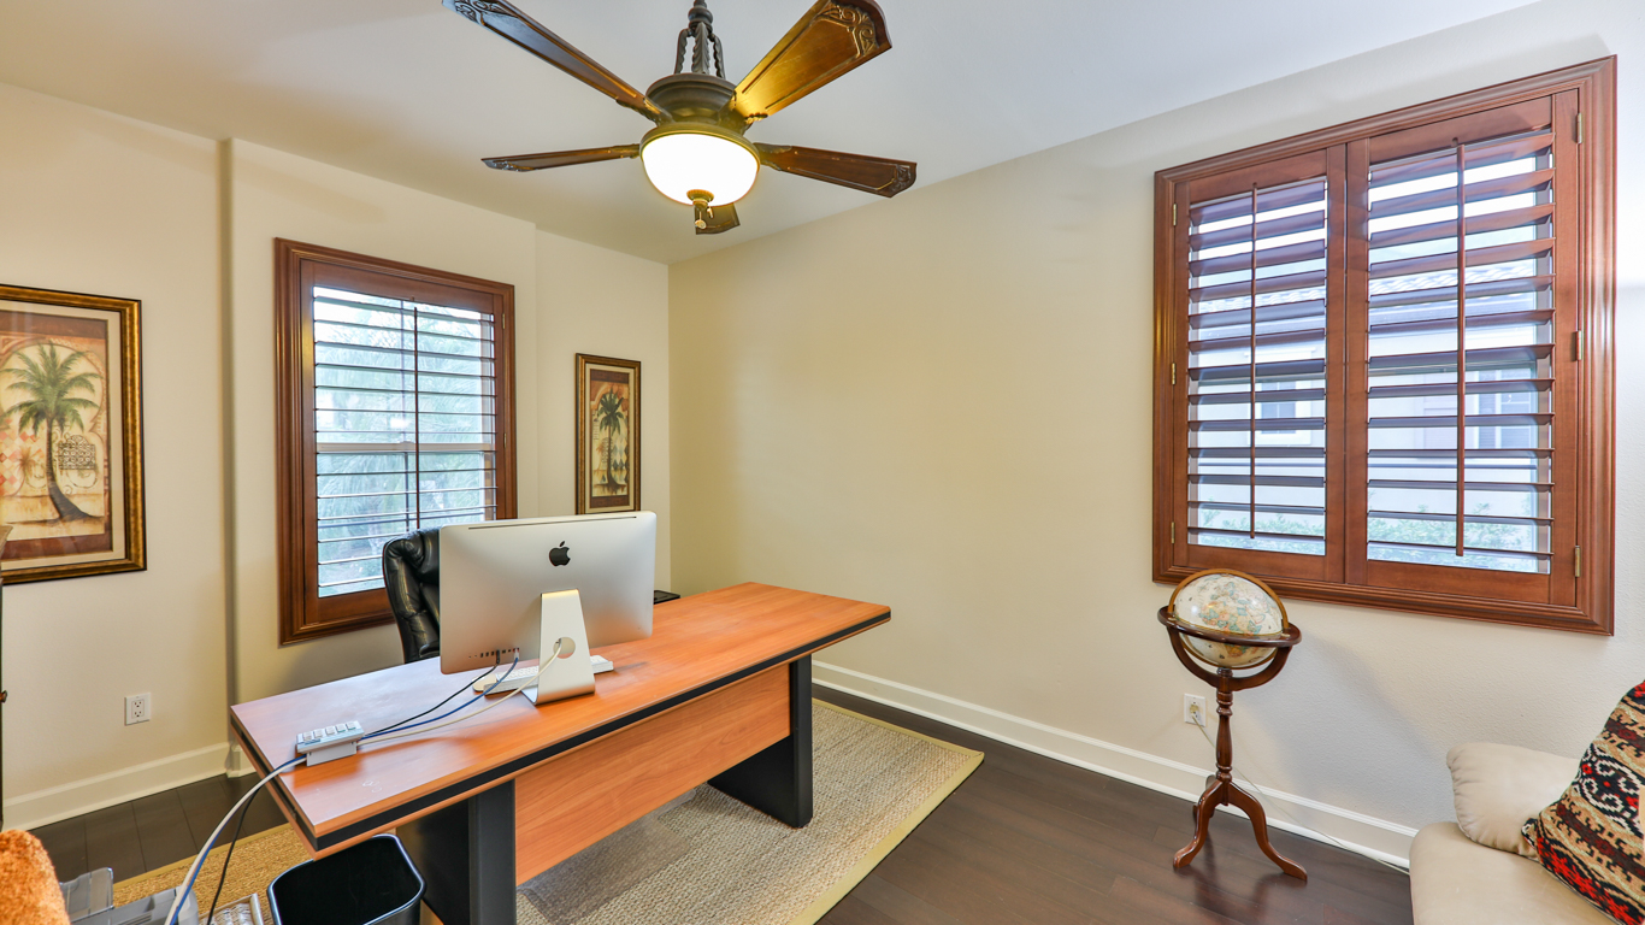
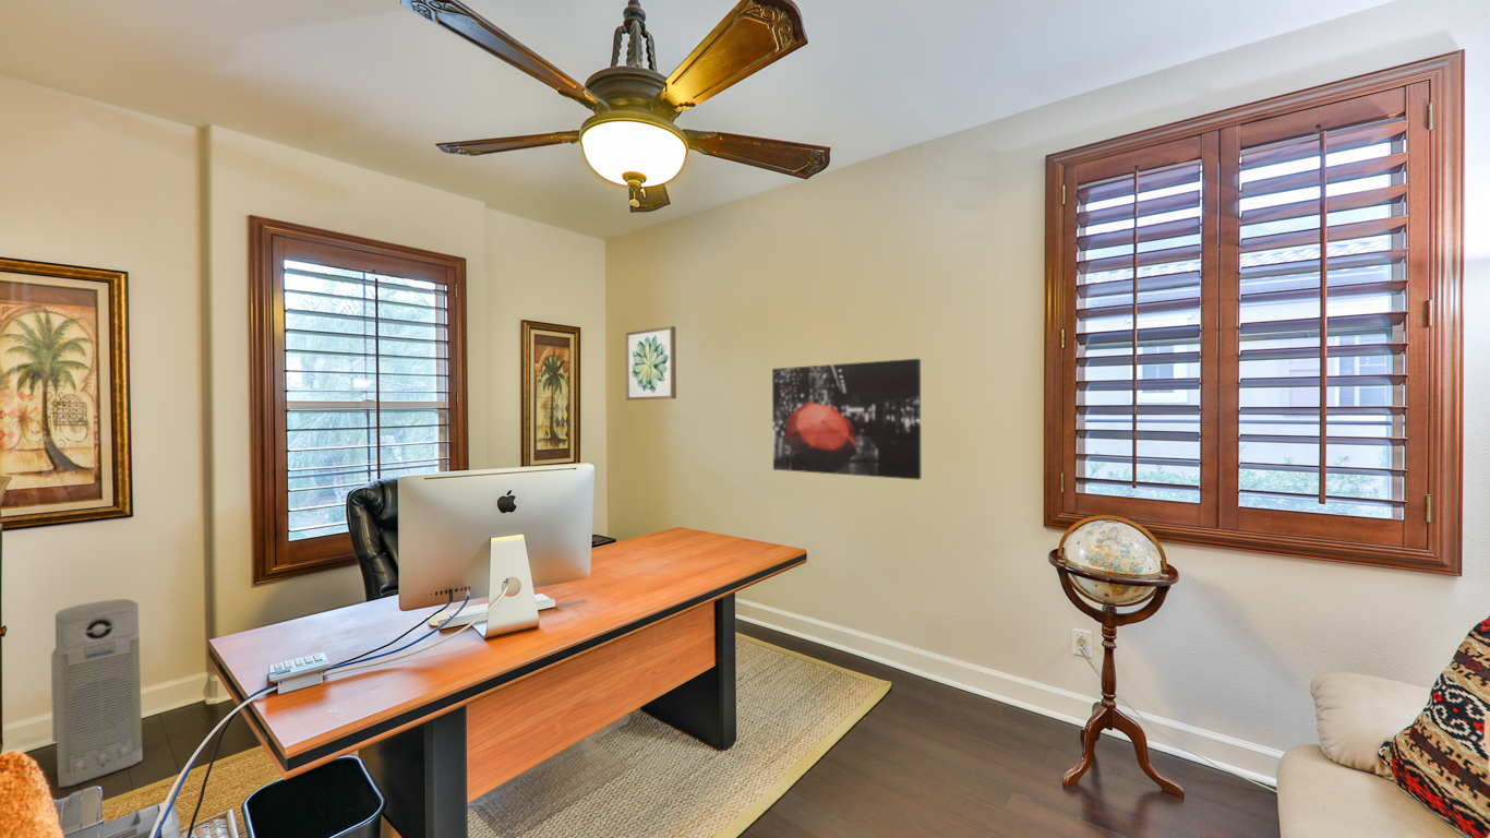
+ wall art [625,325,677,402]
+ air purifier [50,598,144,789]
+ wall art [771,358,922,481]
